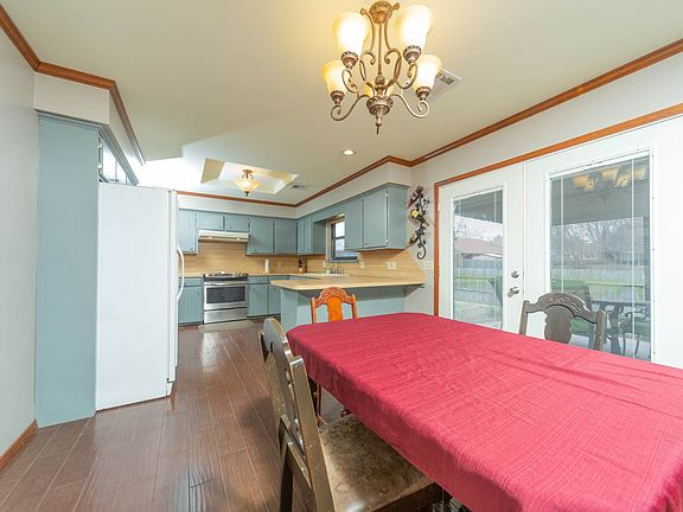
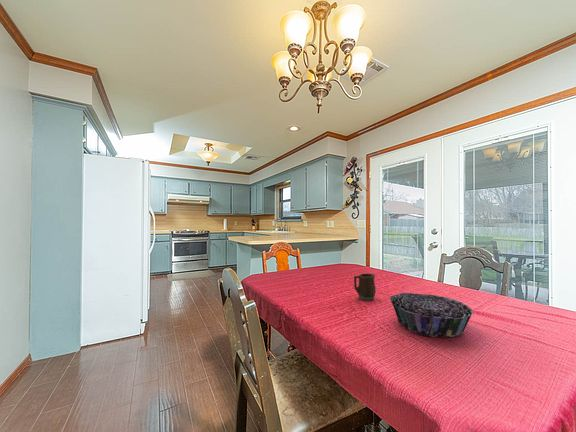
+ decorative bowl [389,292,474,338]
+ mug [353,272,377,302]
